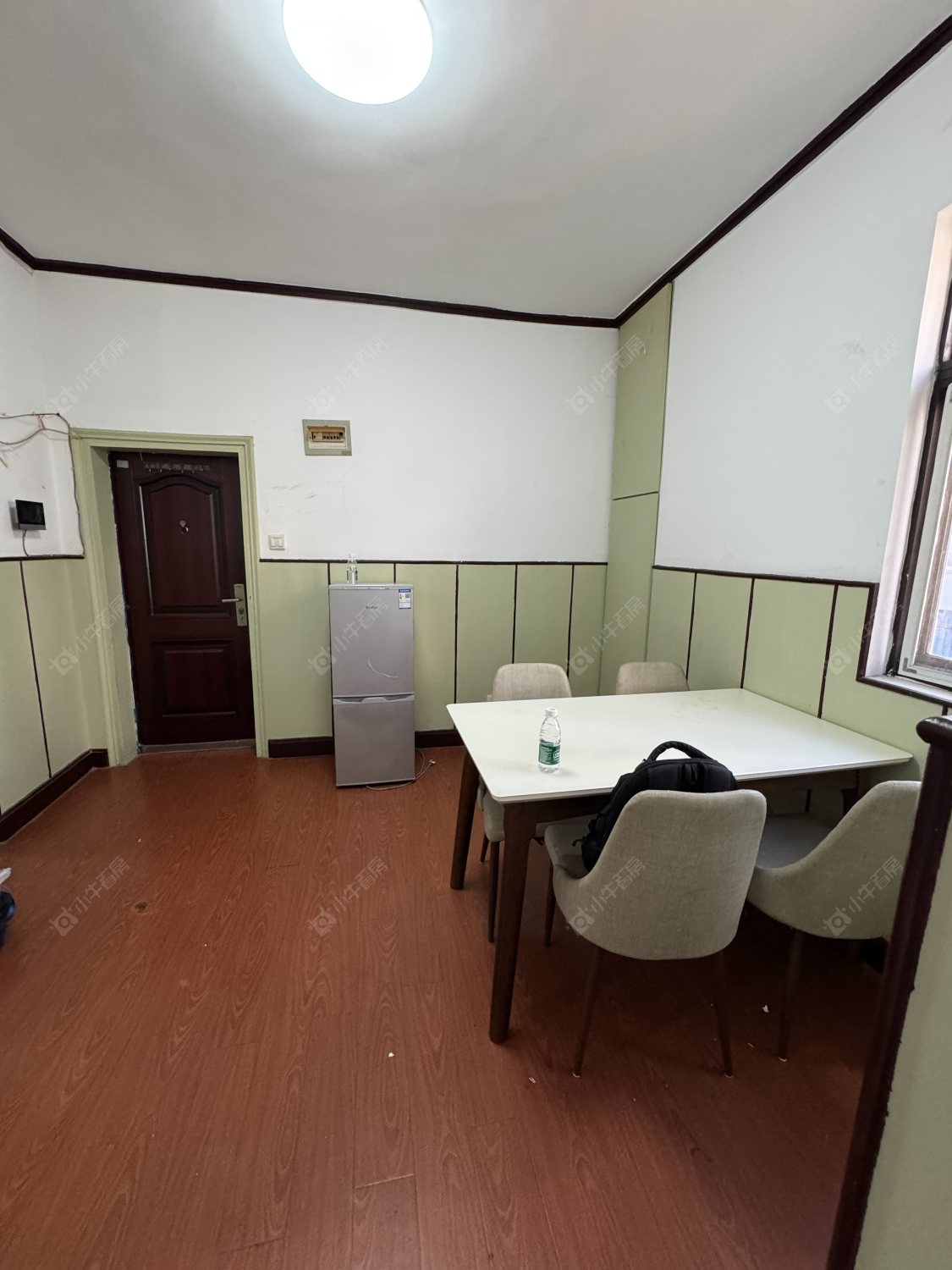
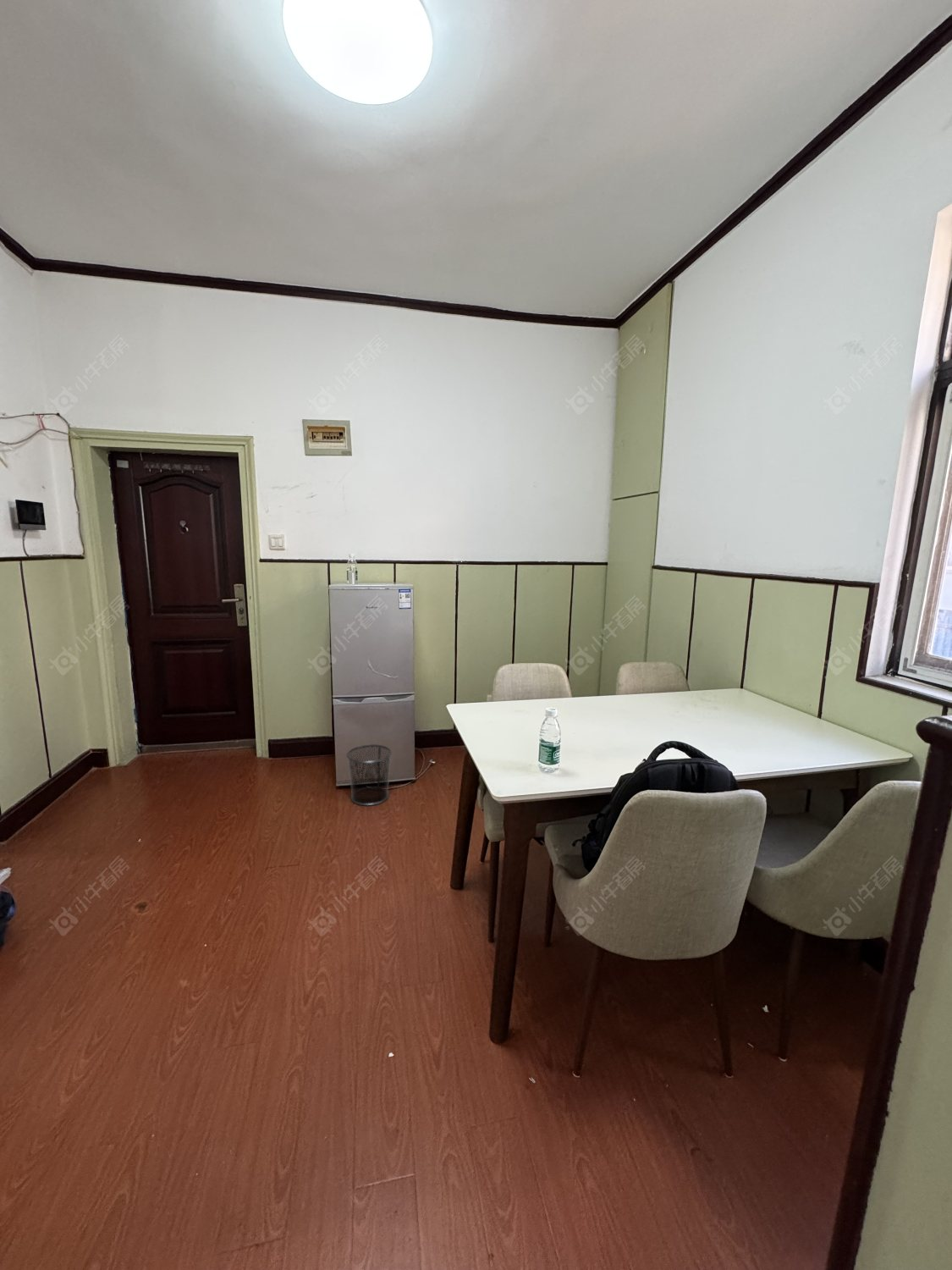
+ waste bin [346,743,393,807]
